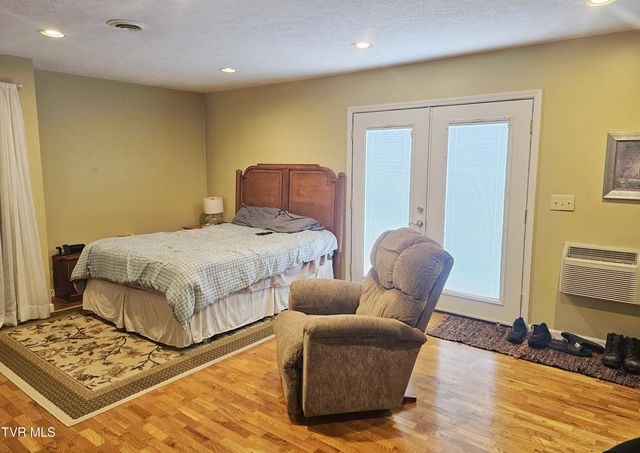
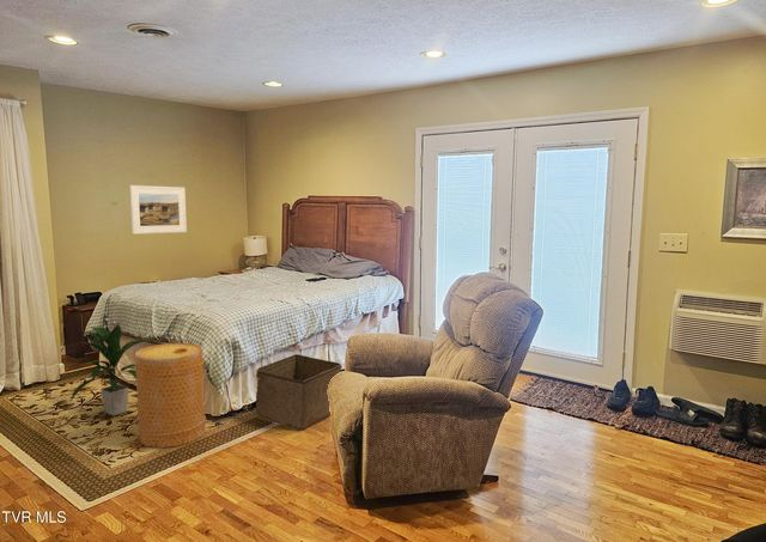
+ indoor plant [68,322,152,416]
+ basket [134,342,207,449]
+ storage bin [255,353,342,431]
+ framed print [128,184,188,236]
